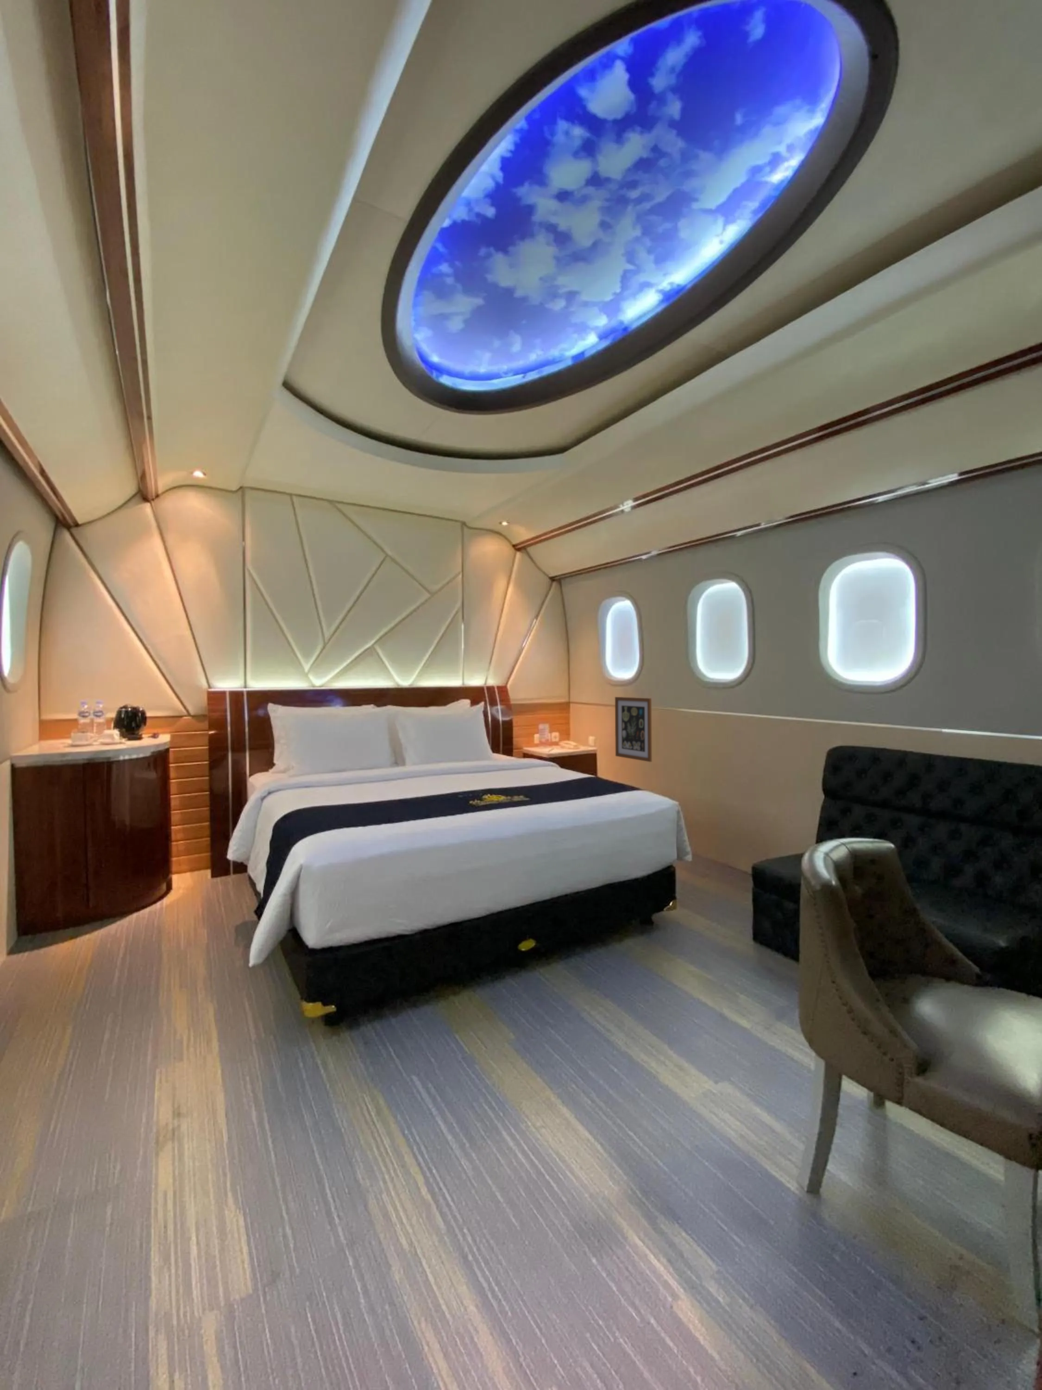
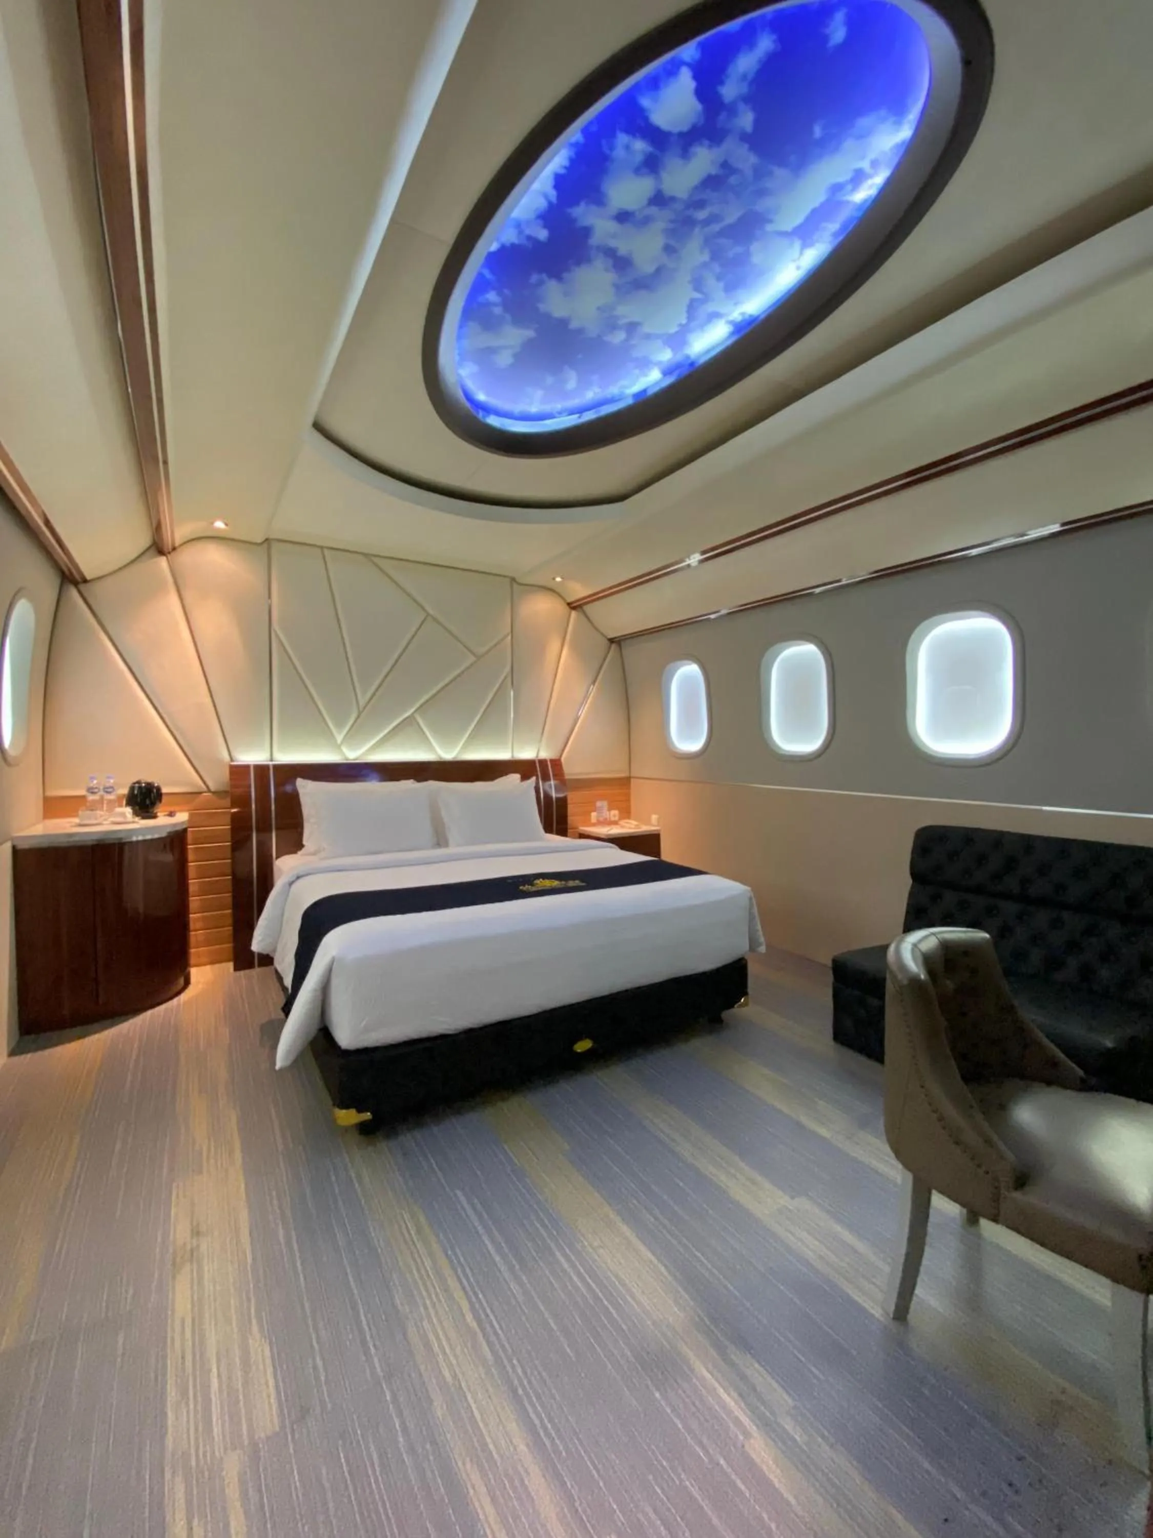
- wall art [614,696,652,763]
